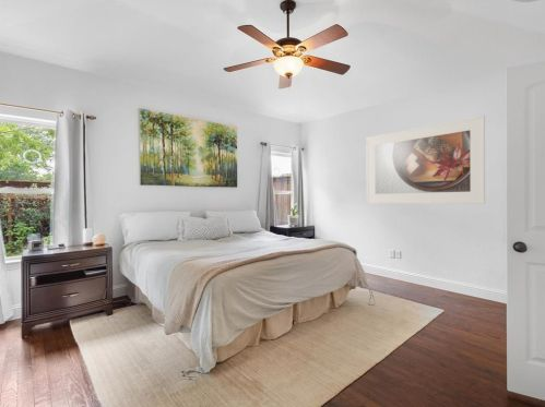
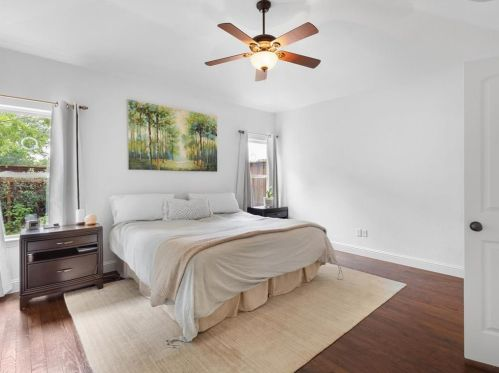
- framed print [365,115,486,205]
